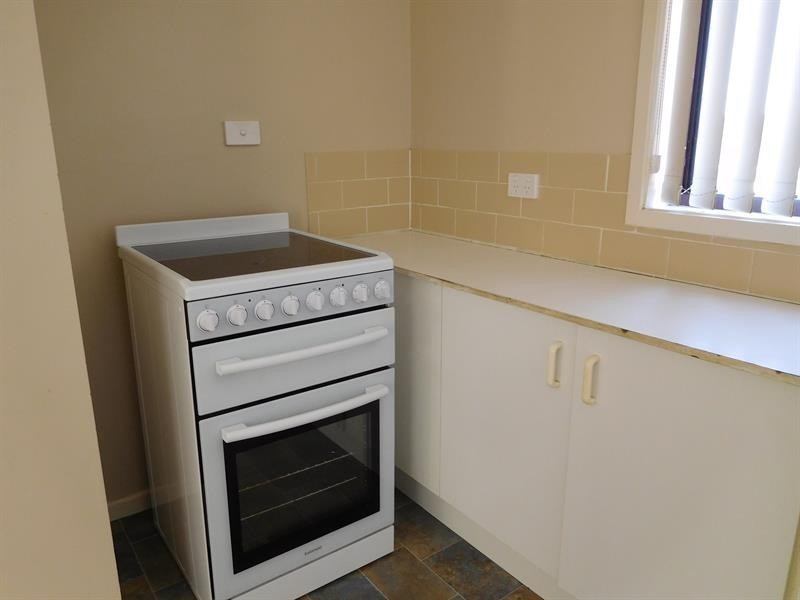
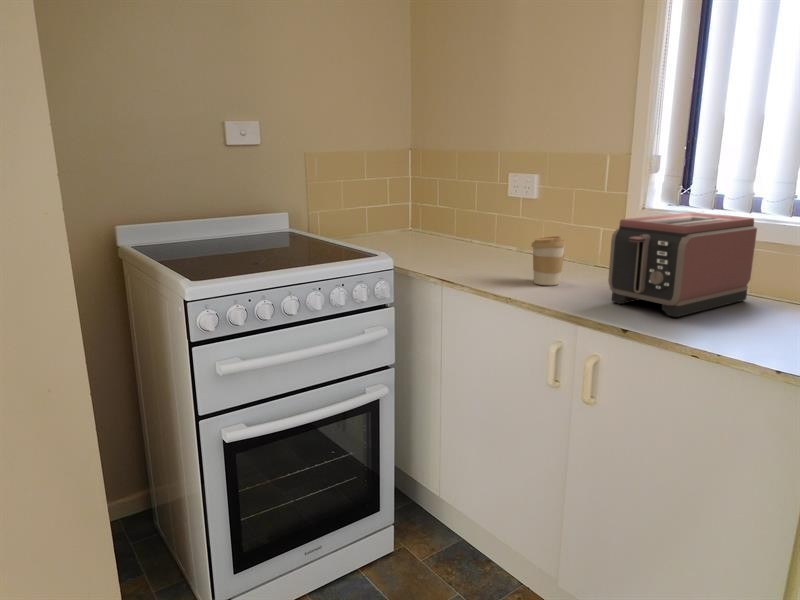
+ toaster [607,212,758,318]
+ coffee cup [530,235,567,286]
